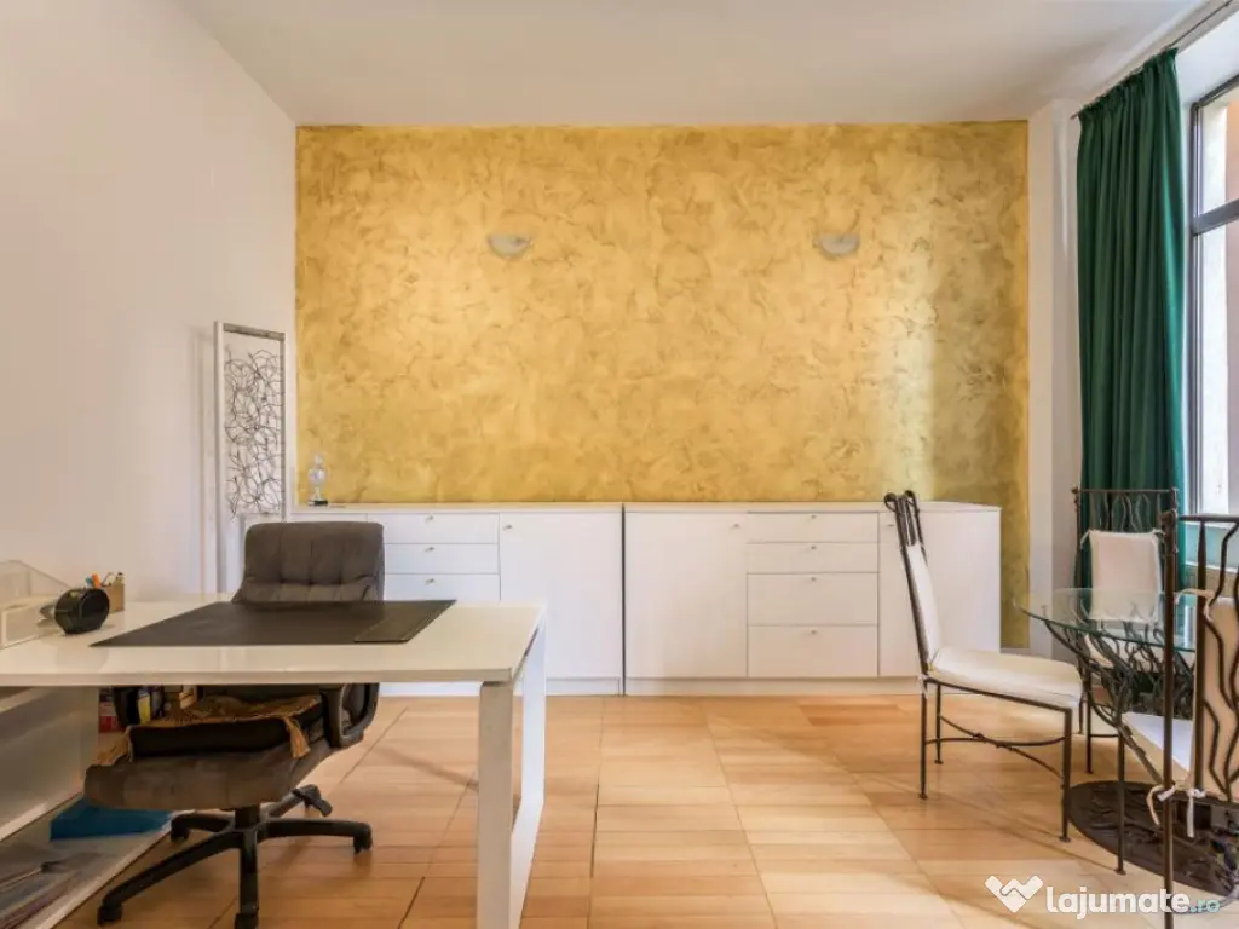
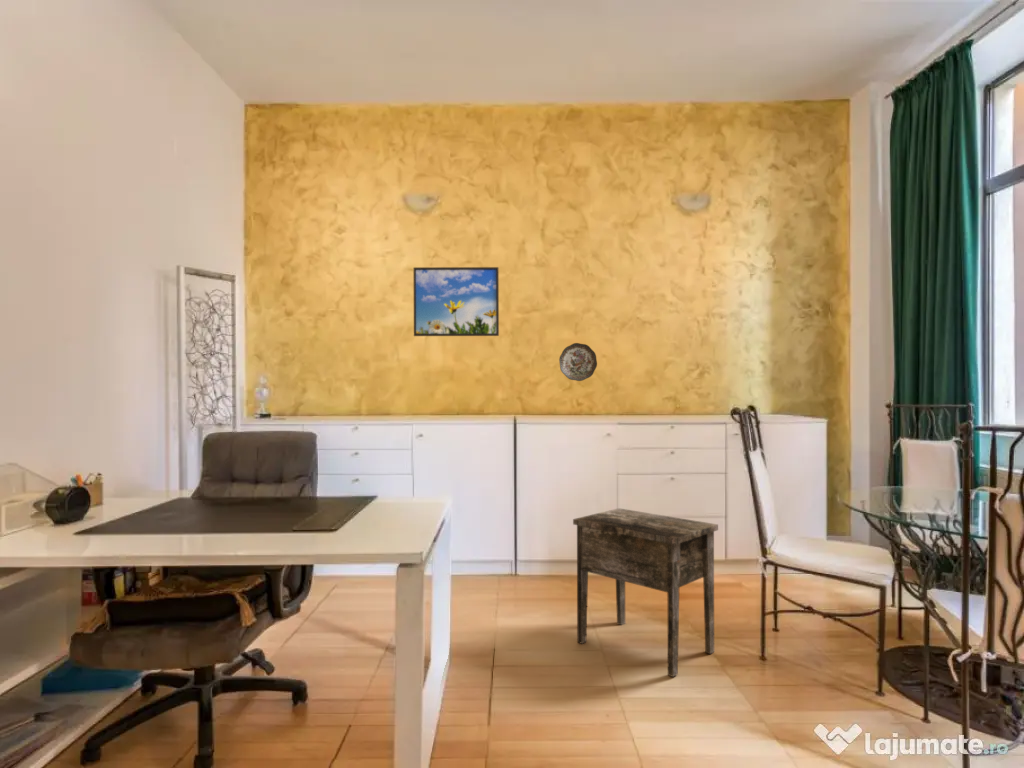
+ side table [572,507,719,678]
+ decorative plate [558,342,598,382]
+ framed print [413,266,500,337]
